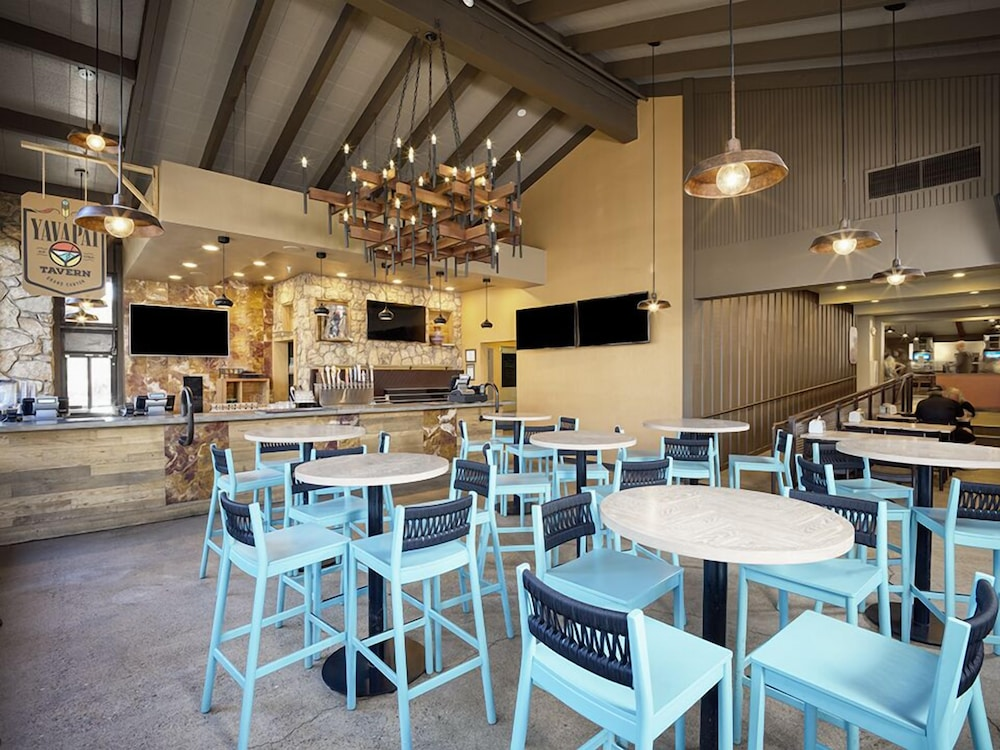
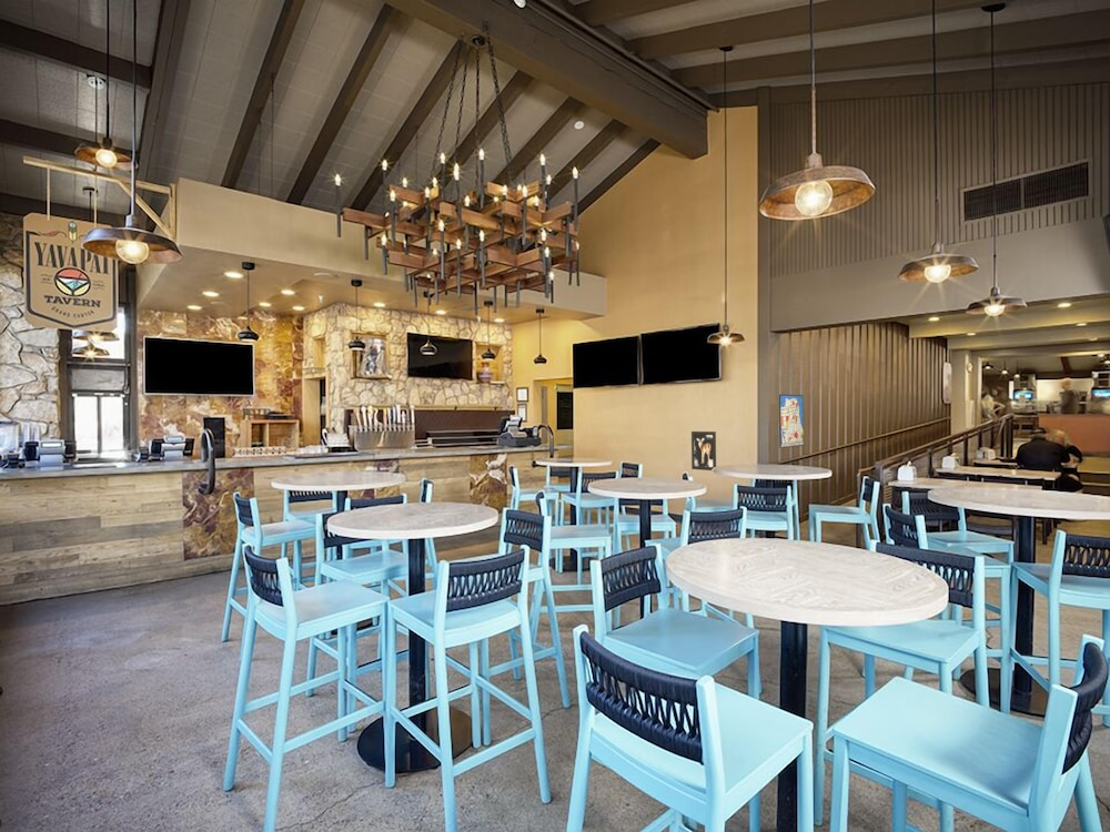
+ wall art [690,430,717,471]
+ wall art [778,394,805,449]
